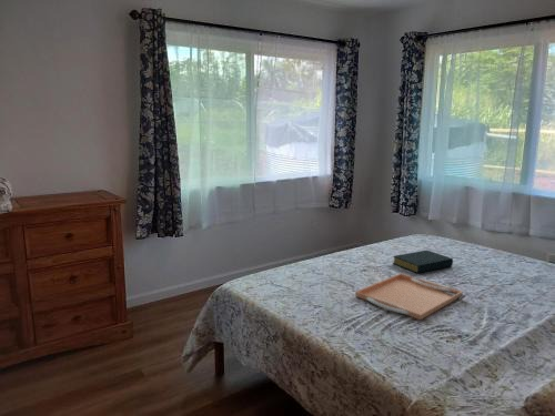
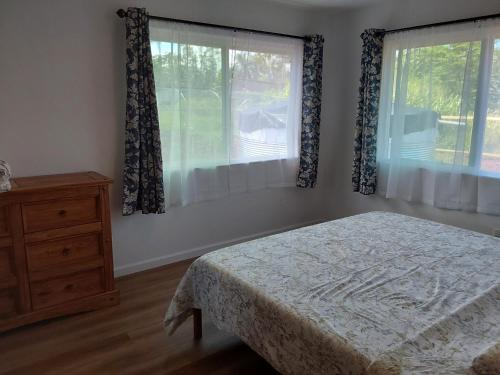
- hardback book [392,250,454,274]
- serving tray [354,273,464,321]
